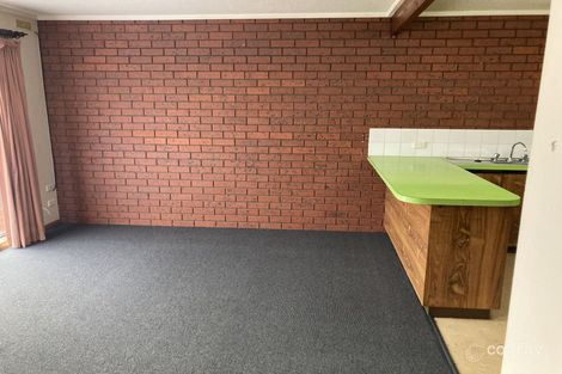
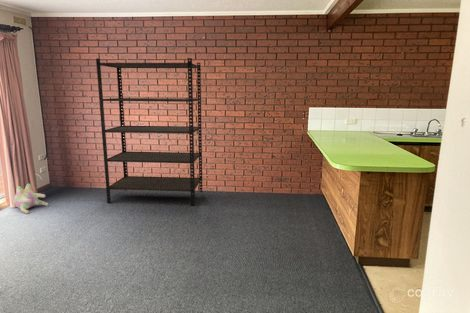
+ shelving unit [95,57,203,207]
+ plush toy [13,182,50,215]
